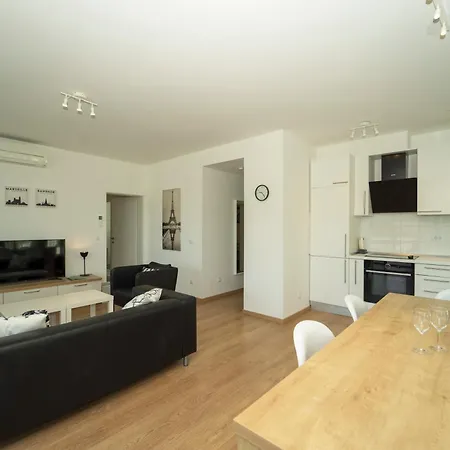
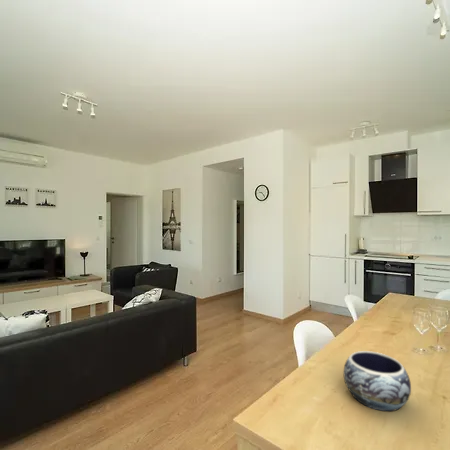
+ decorative bowl [342,350,412,412]
